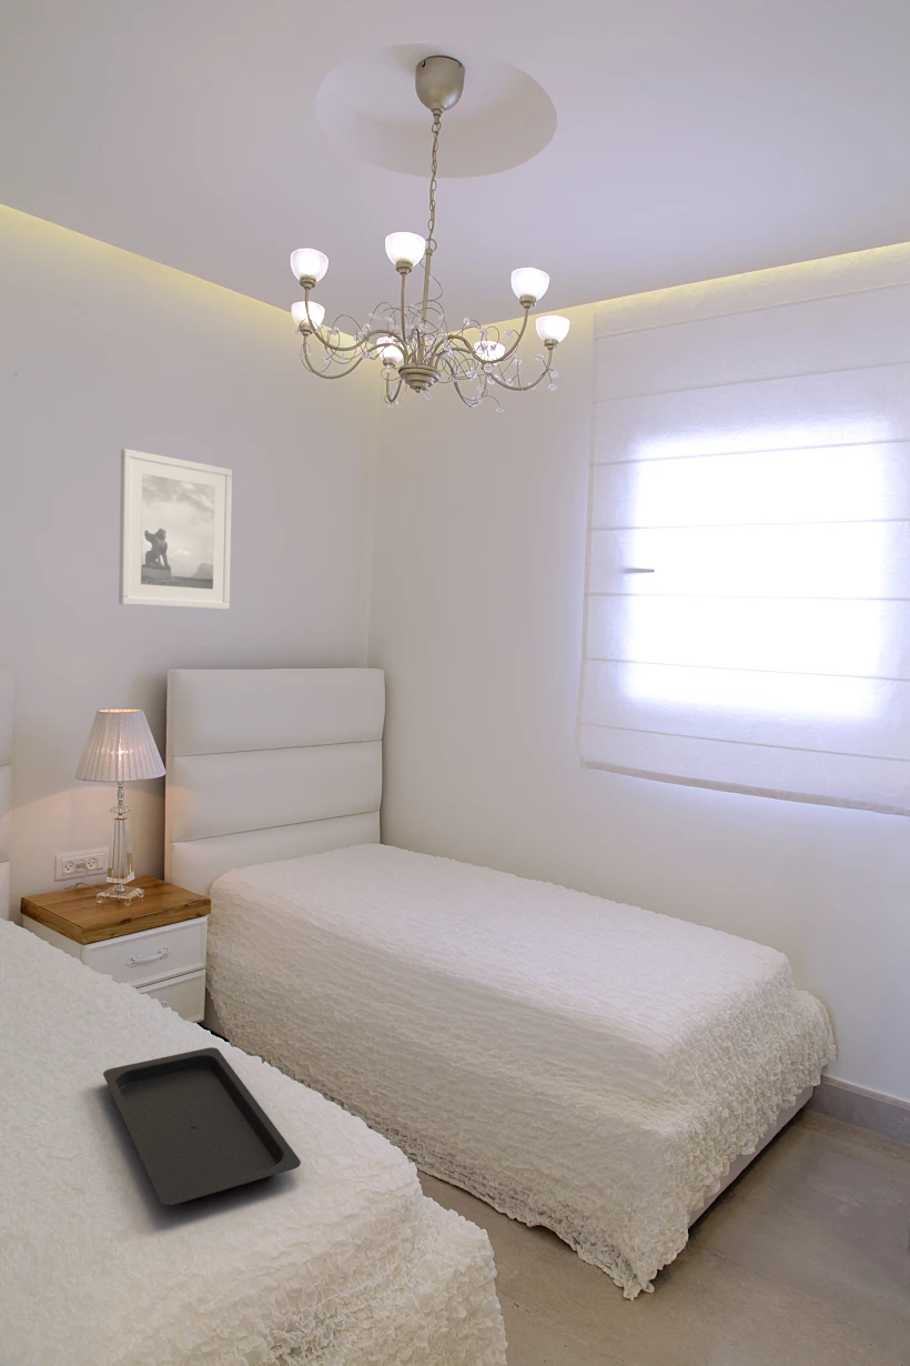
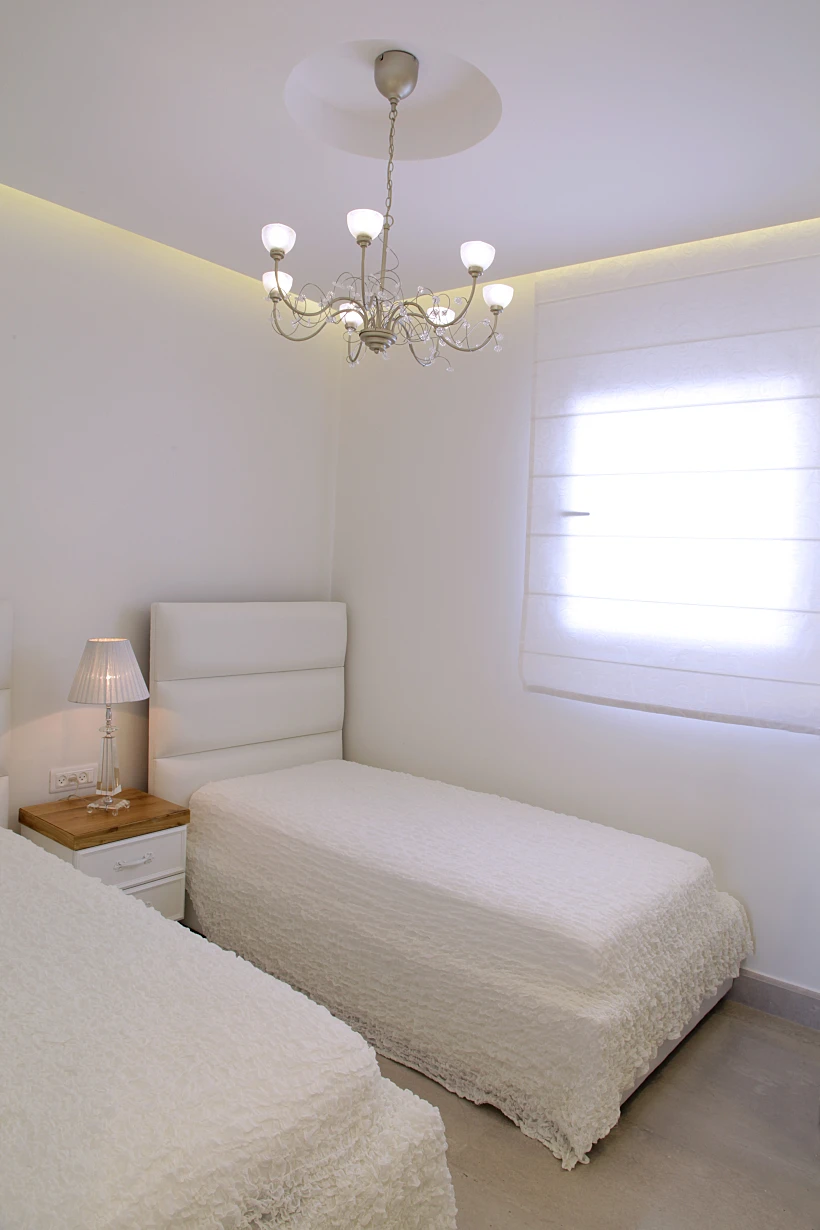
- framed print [118,448,233,611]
- serving tray [102,1046,302,1206]
